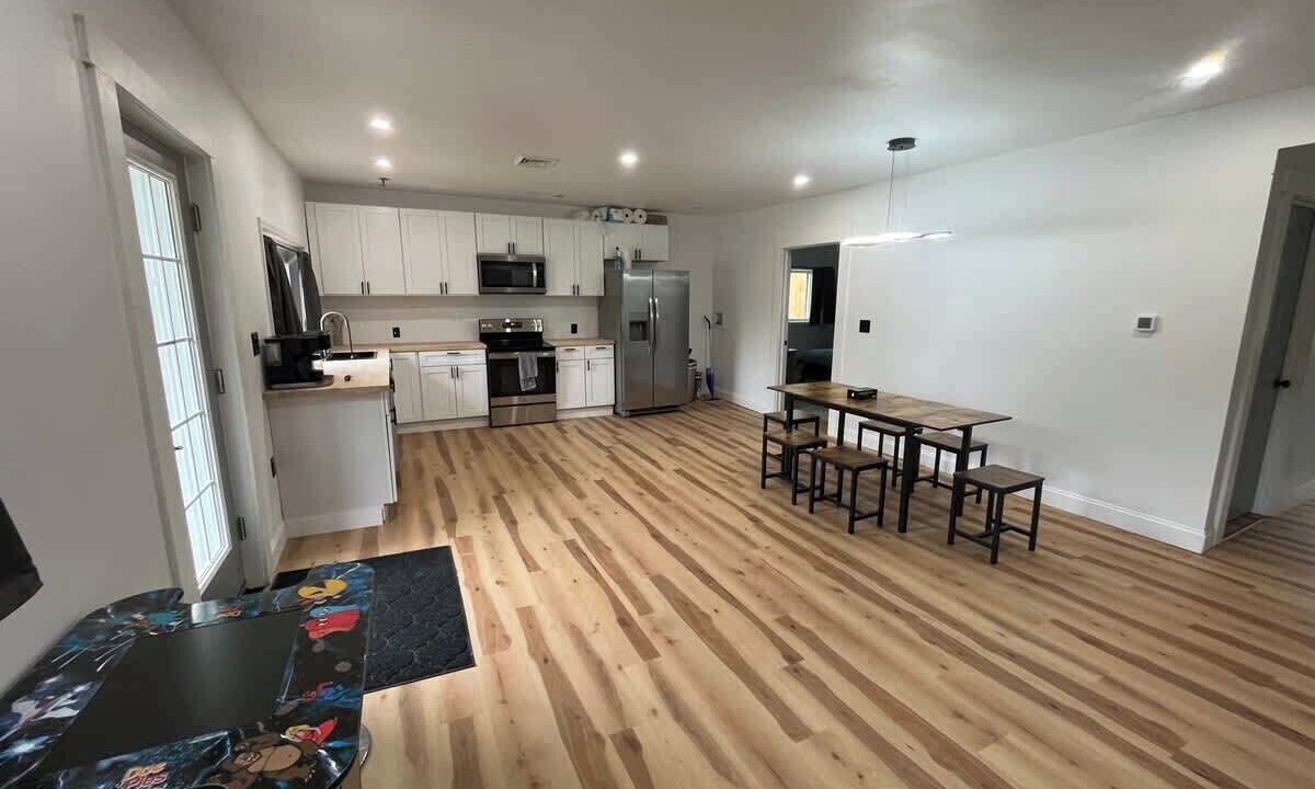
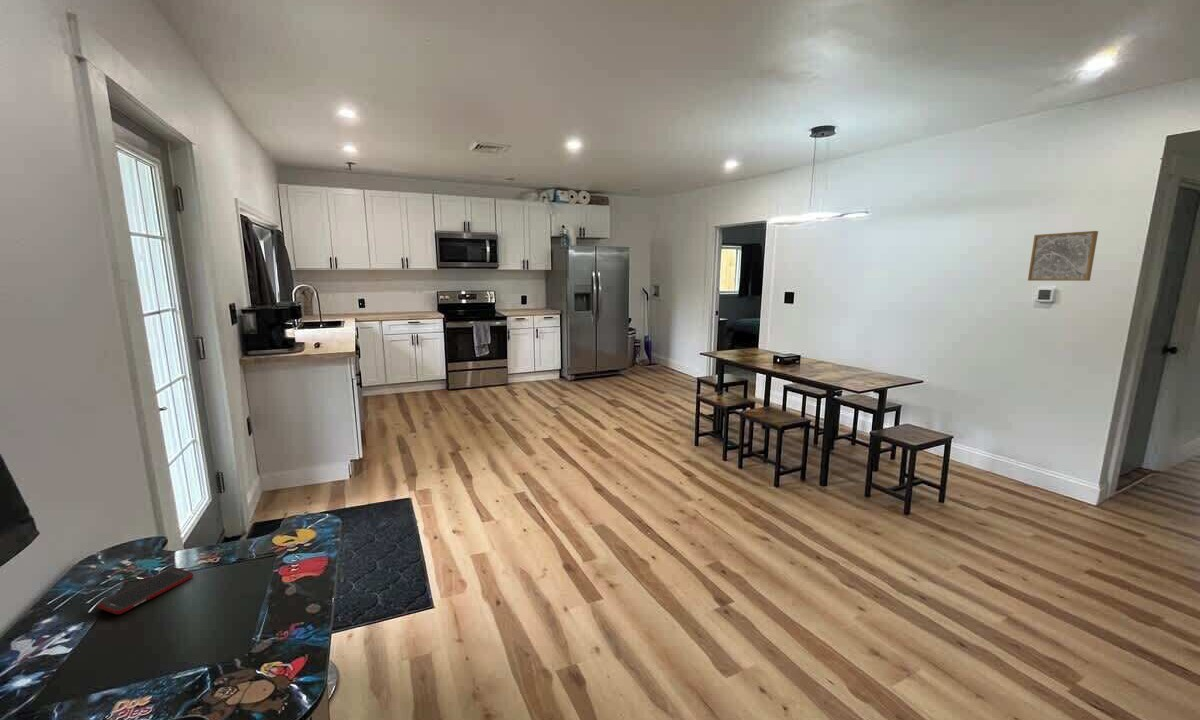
+ wall art [1027,230,1099,282]
+ cell phone [97,567,194,615]
